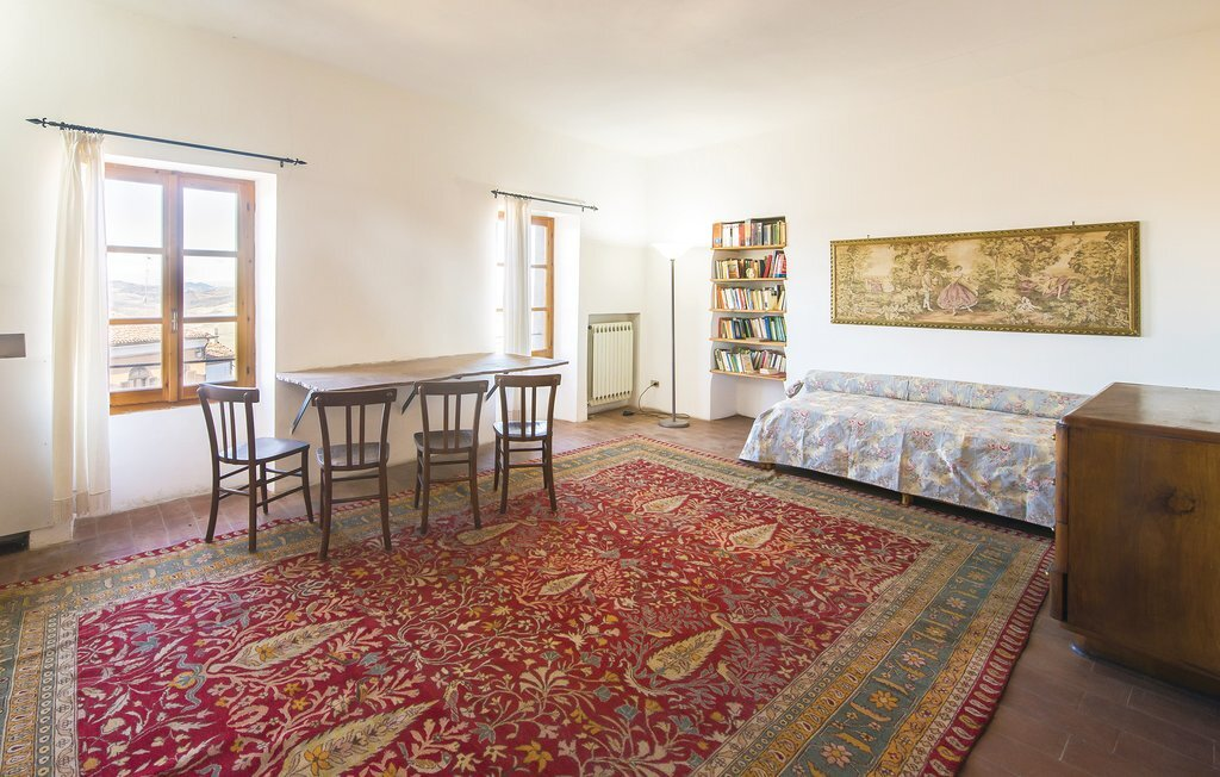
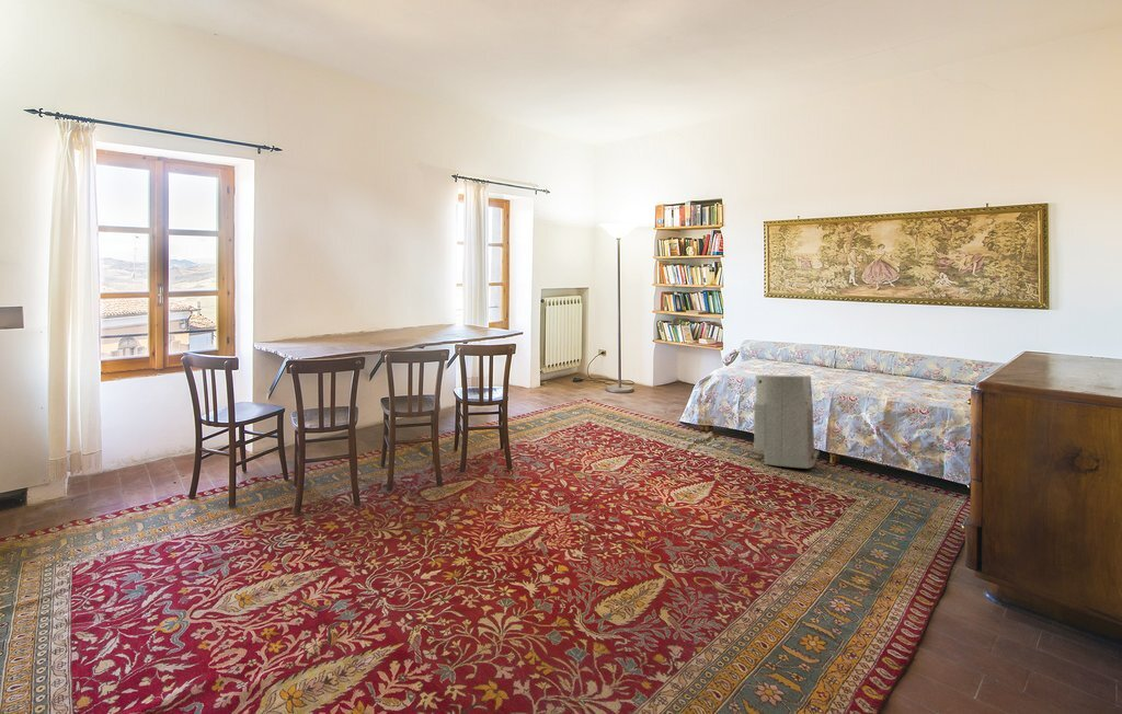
+ air purifier [753,373,820,470]
